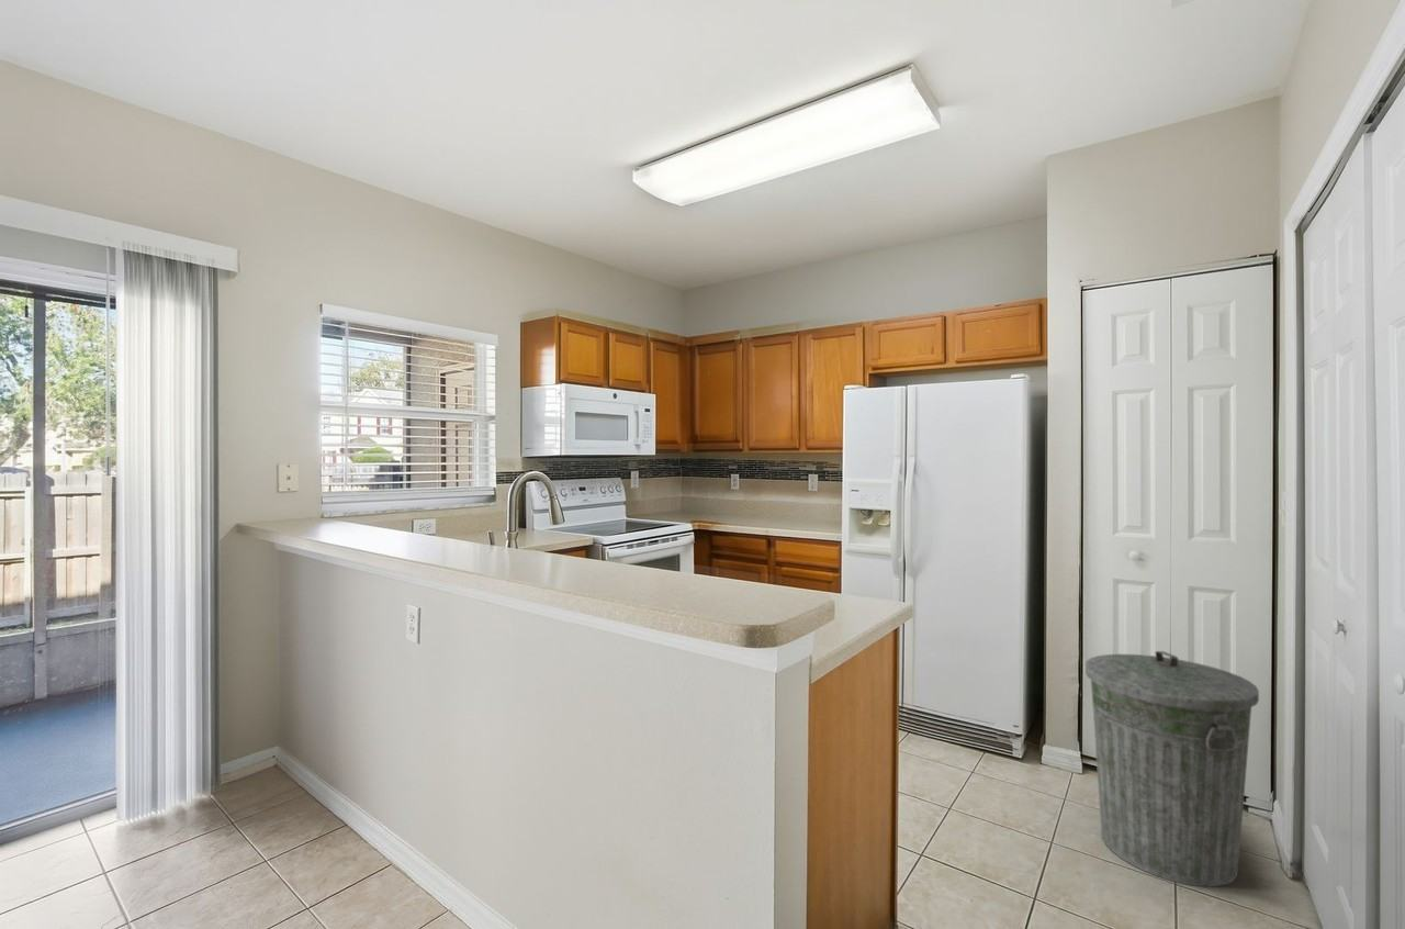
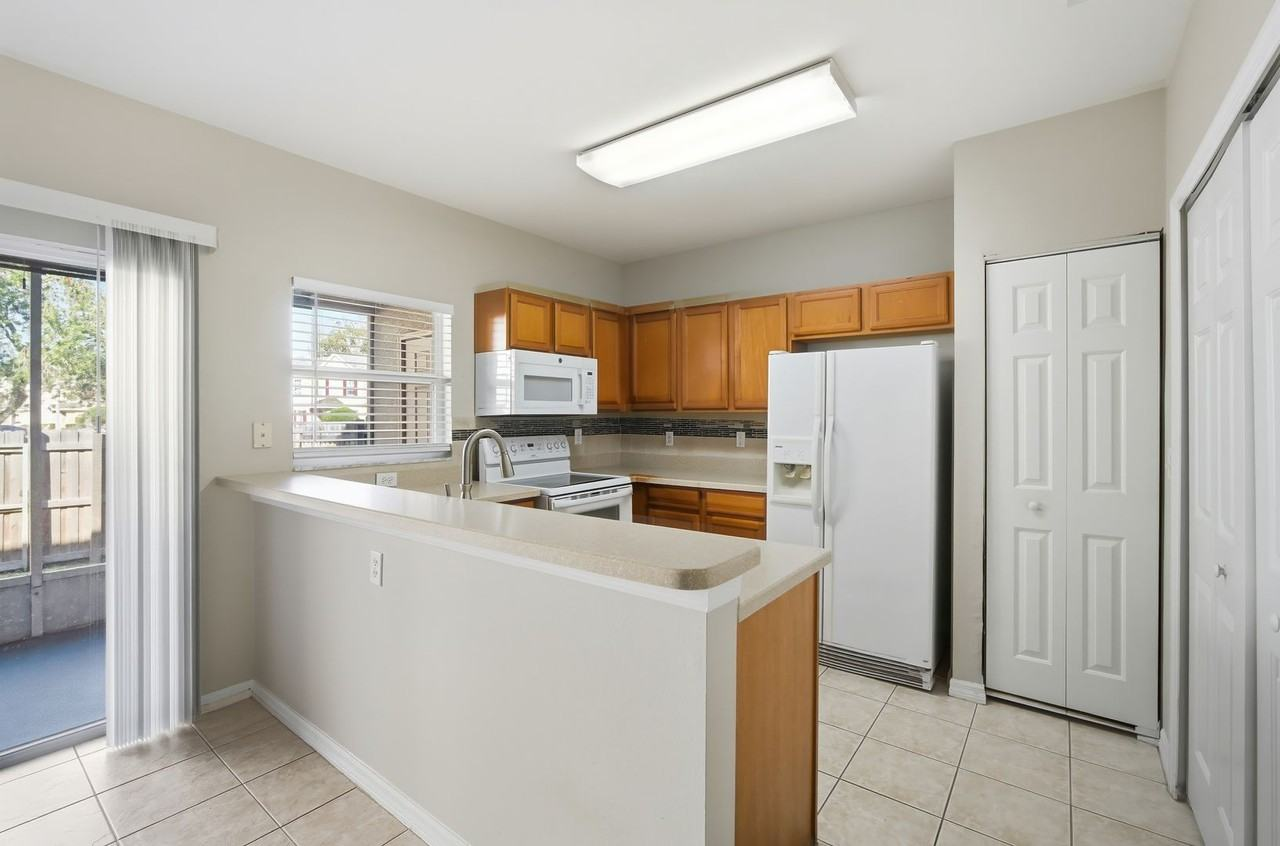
- trash can [1084,650,1260,887]
